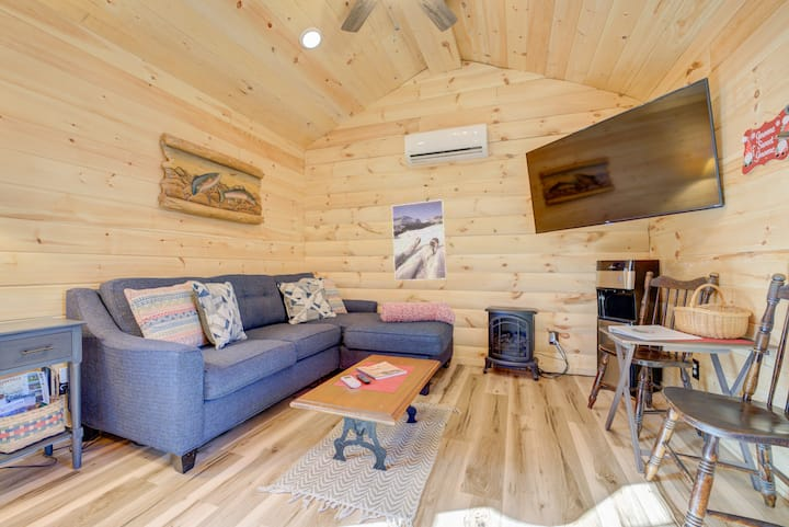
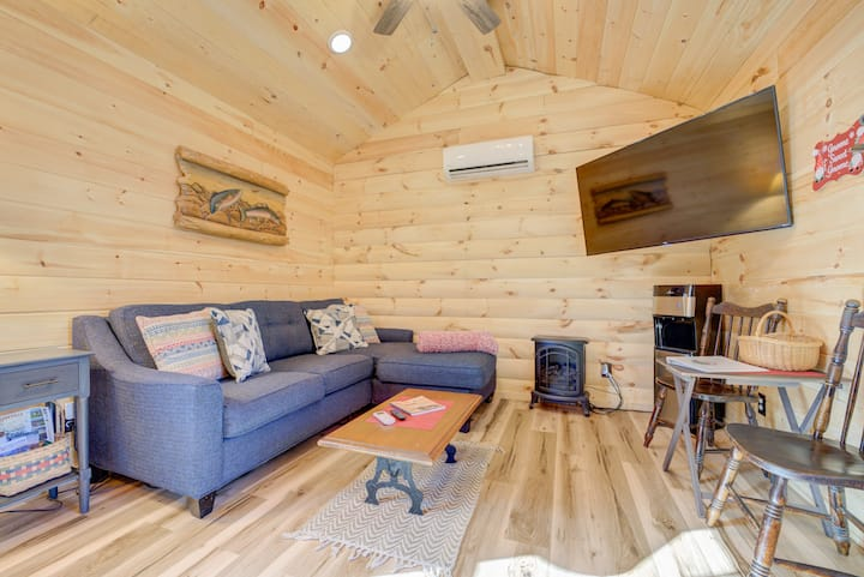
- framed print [391,198,448,282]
